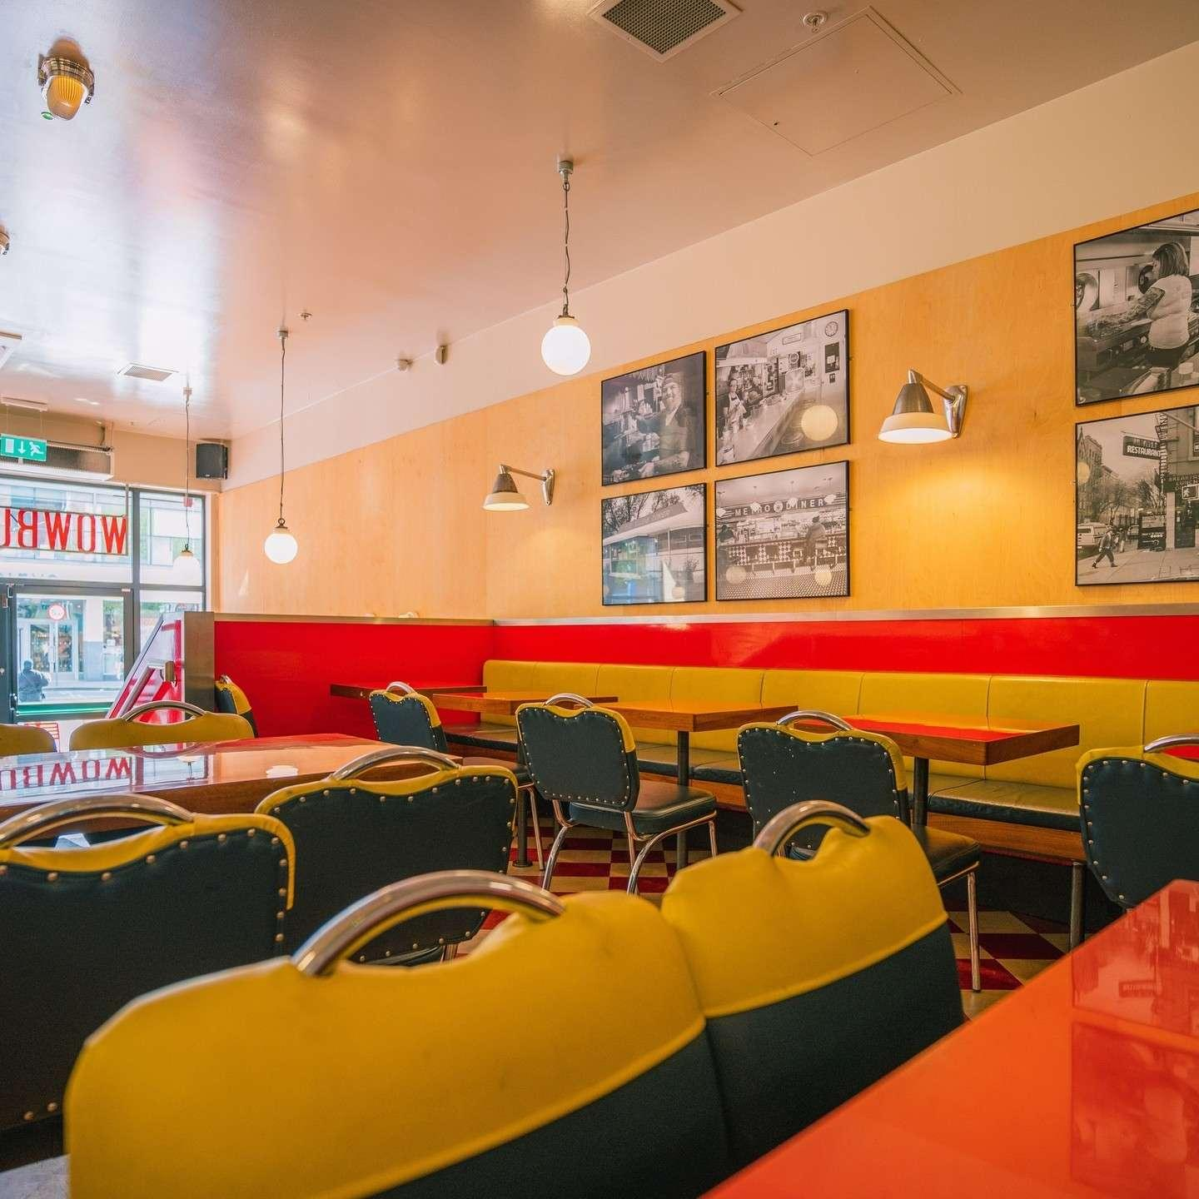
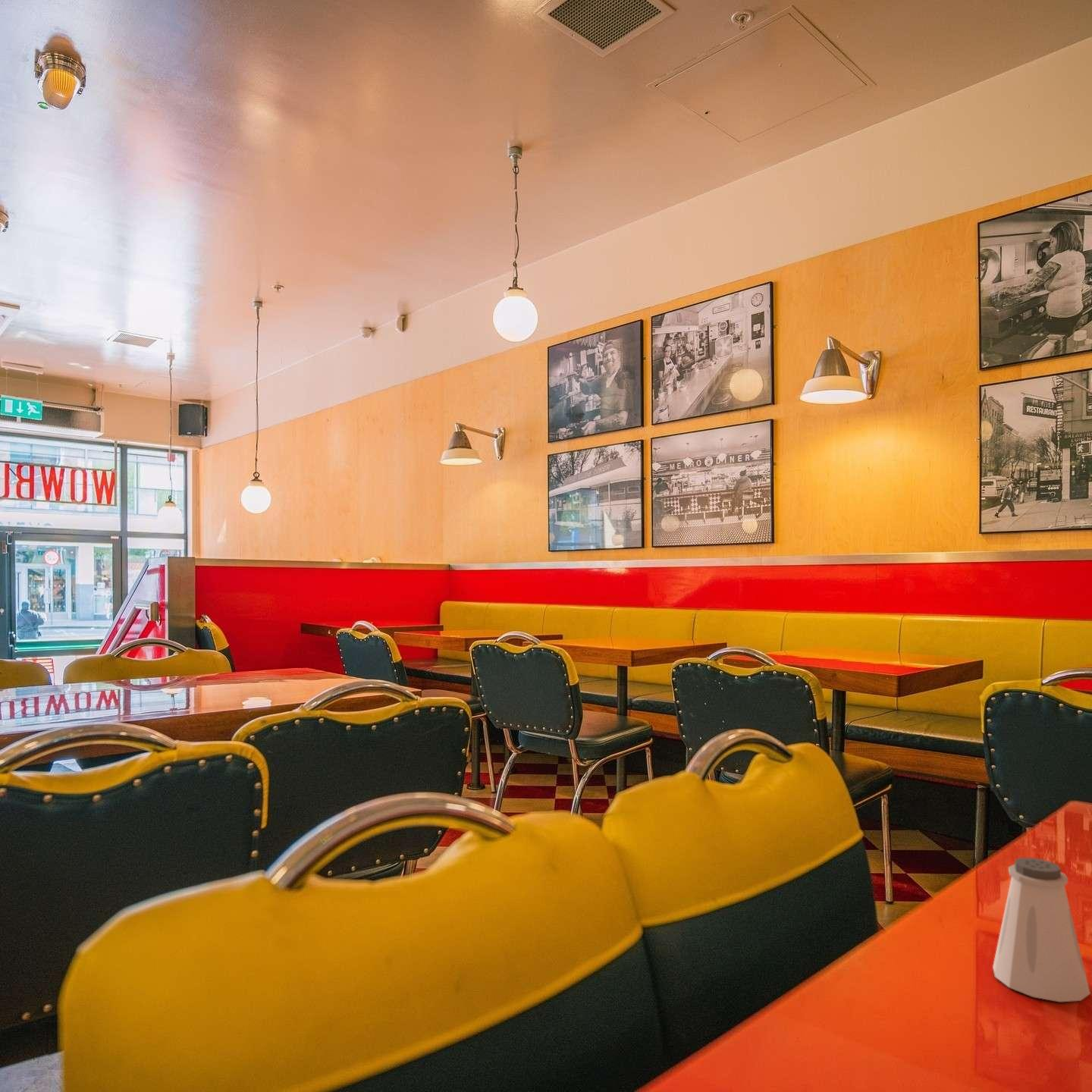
+ saltshaker [992,857,1091,1003]
